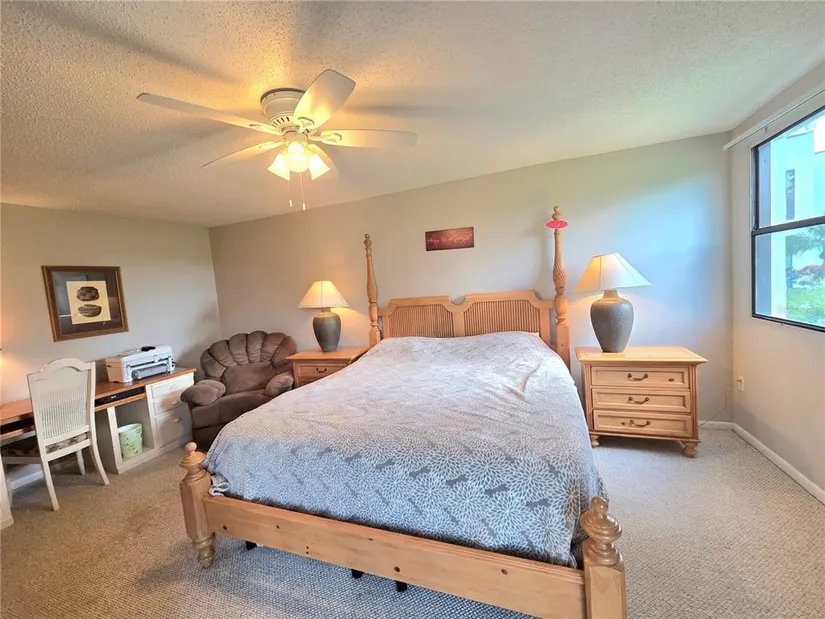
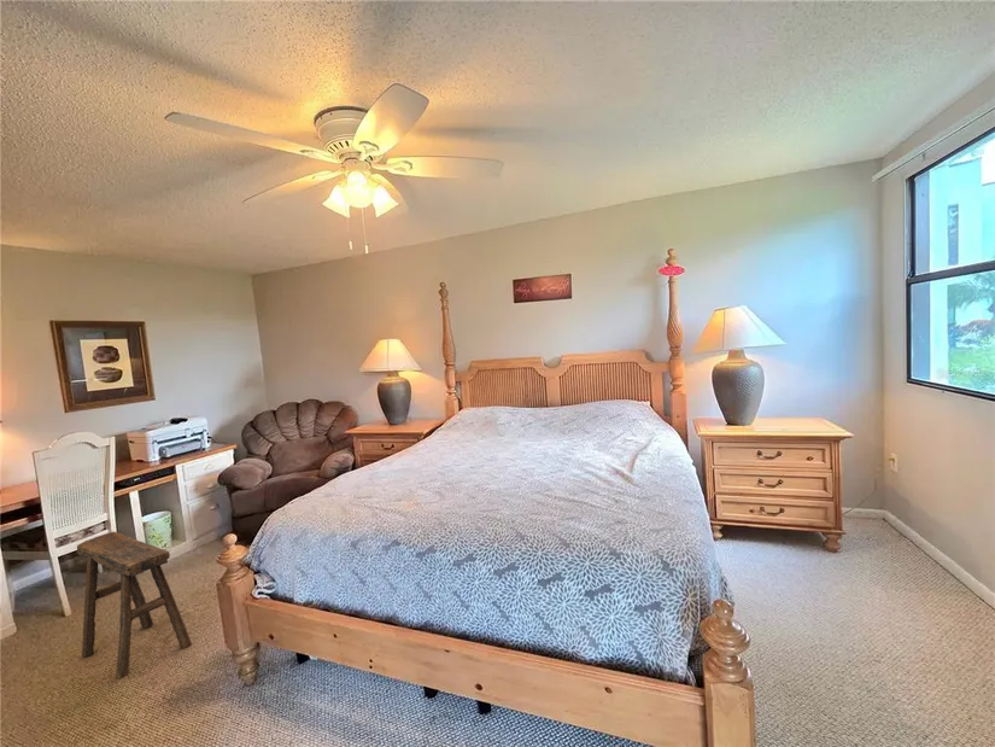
+ stool [76,531,193,681]
